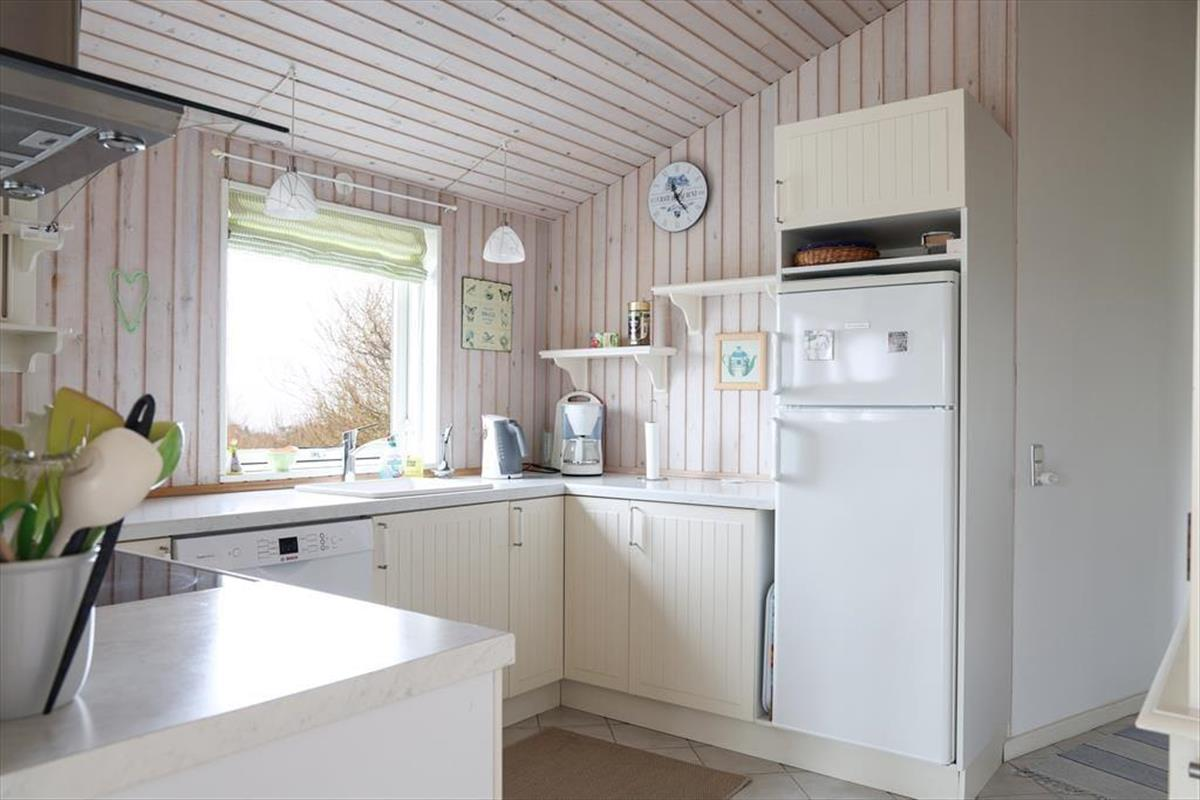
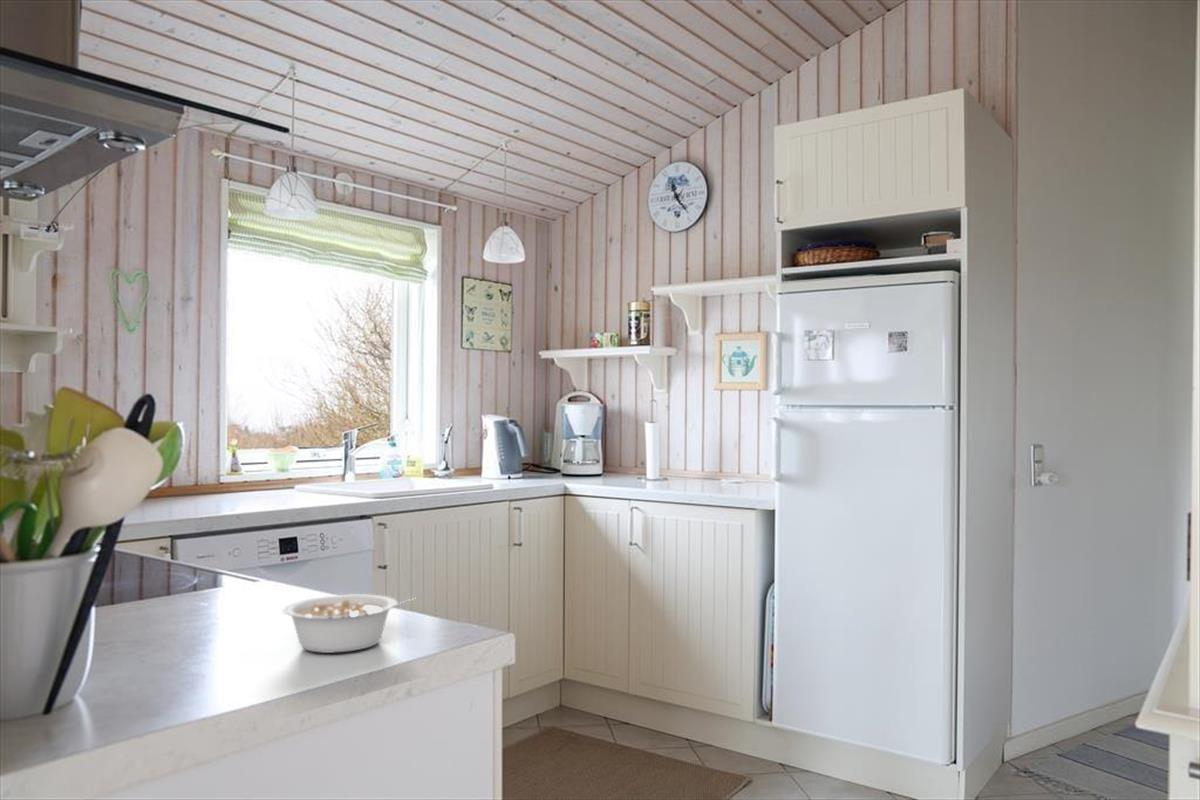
+ legume [282,594,418,654]
